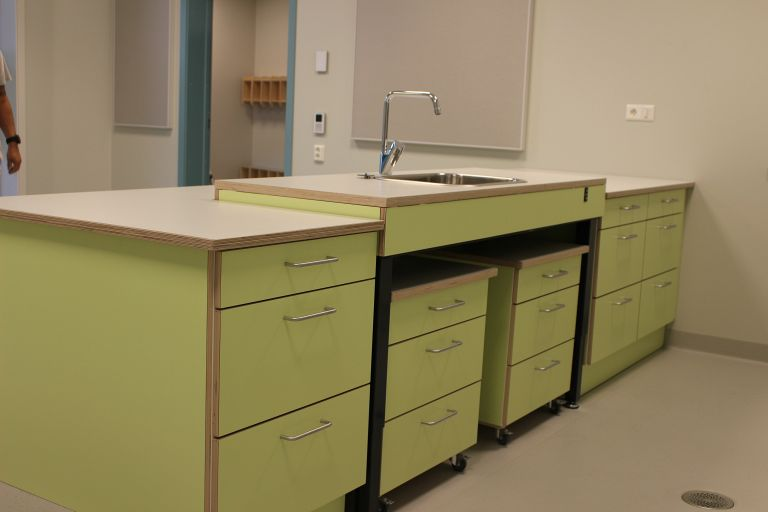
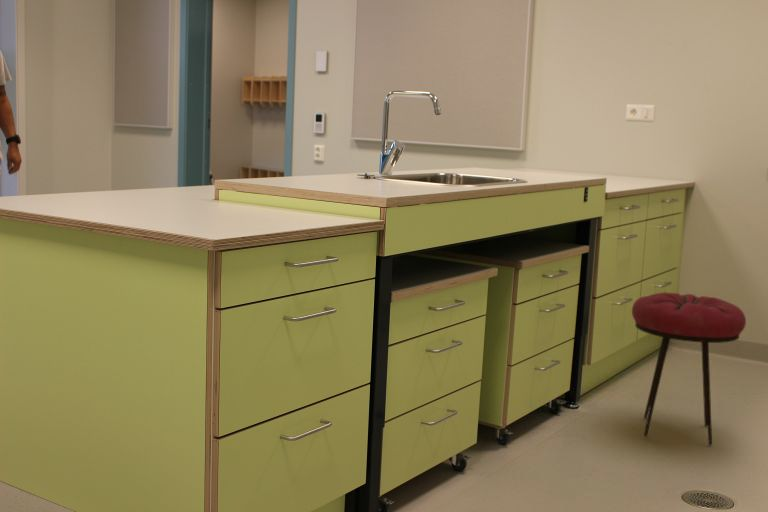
+ stool [631,291,747,447]
